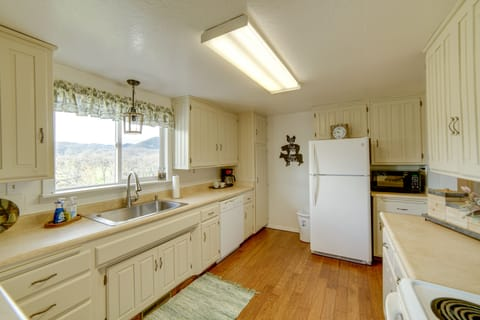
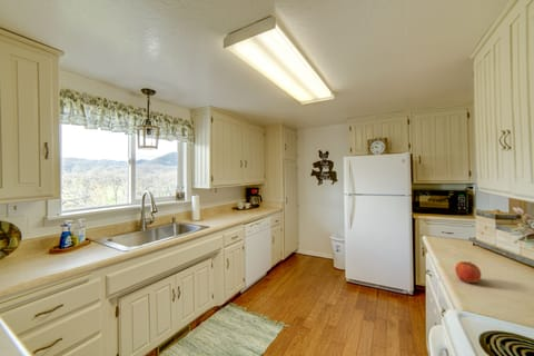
+ fruit [454,260,483,284]
